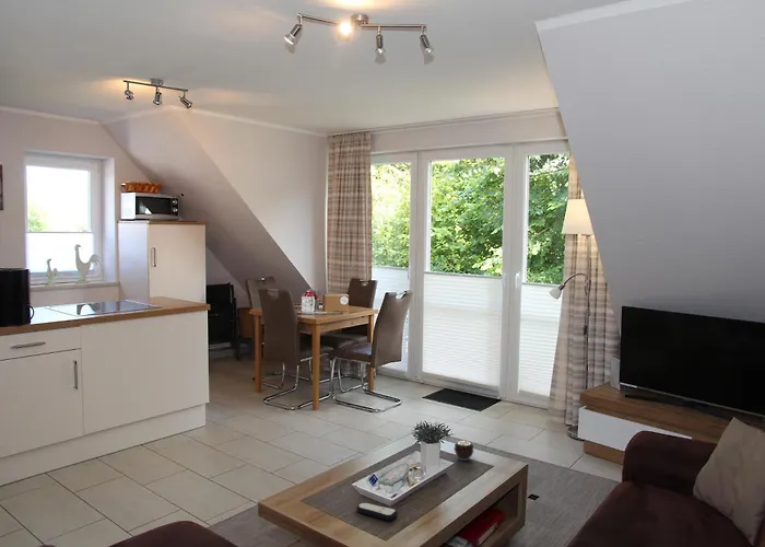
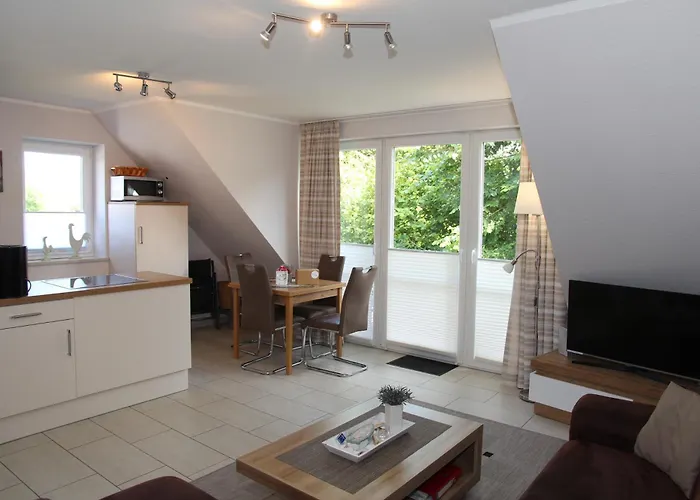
- remote control [355,501,399,521]
- candle [452,439,474,462]
